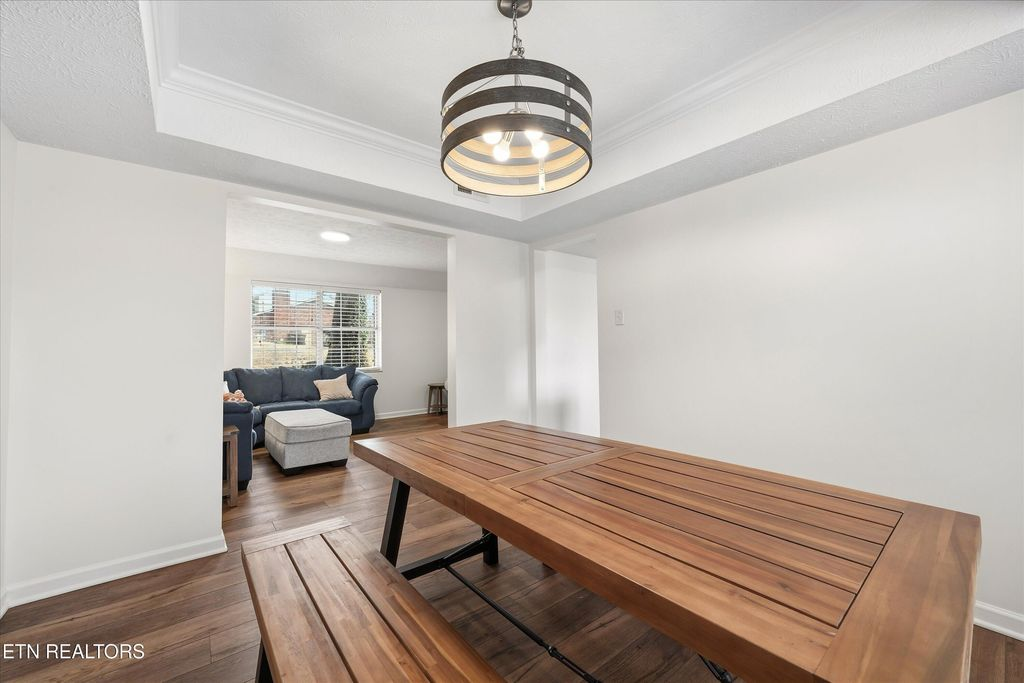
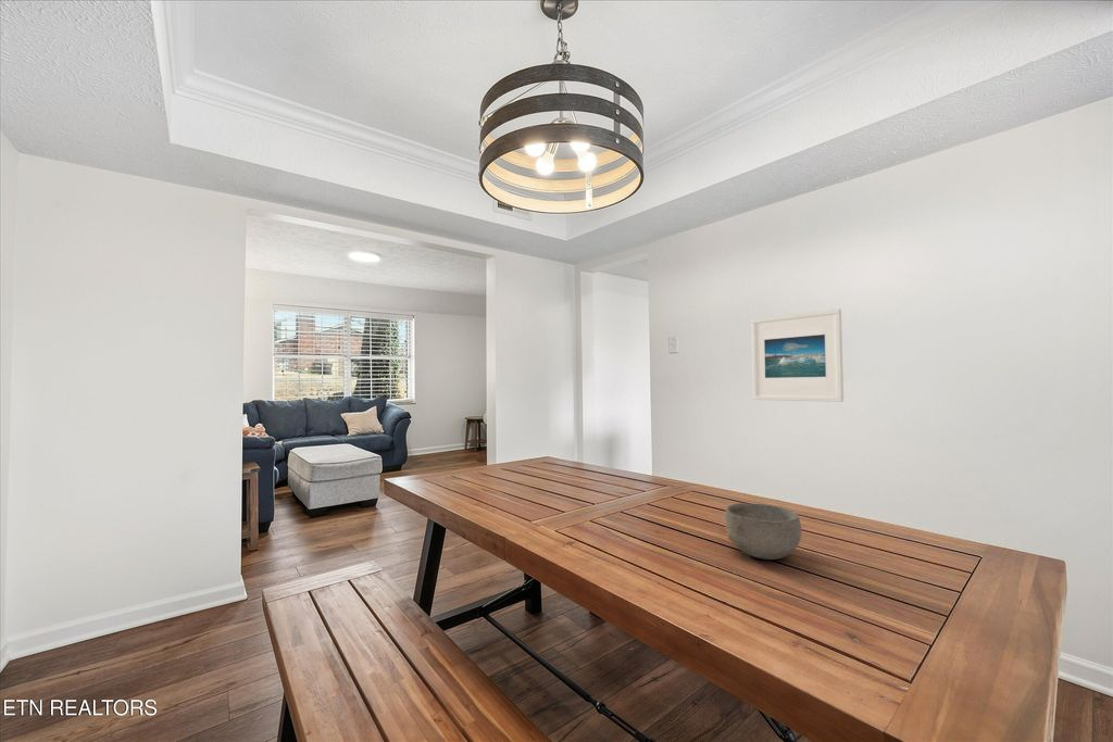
+ bowl [724,502,802,561]
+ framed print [750,307,845,403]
